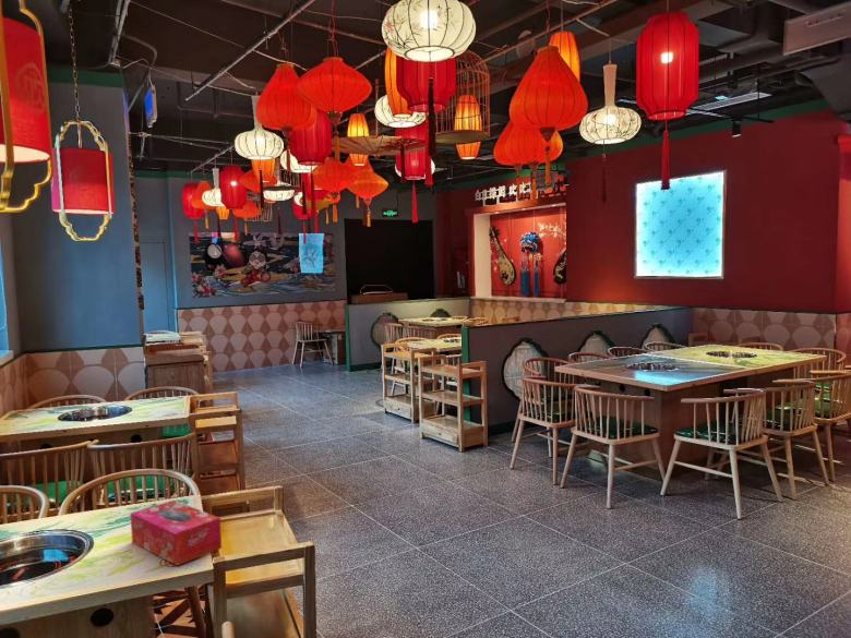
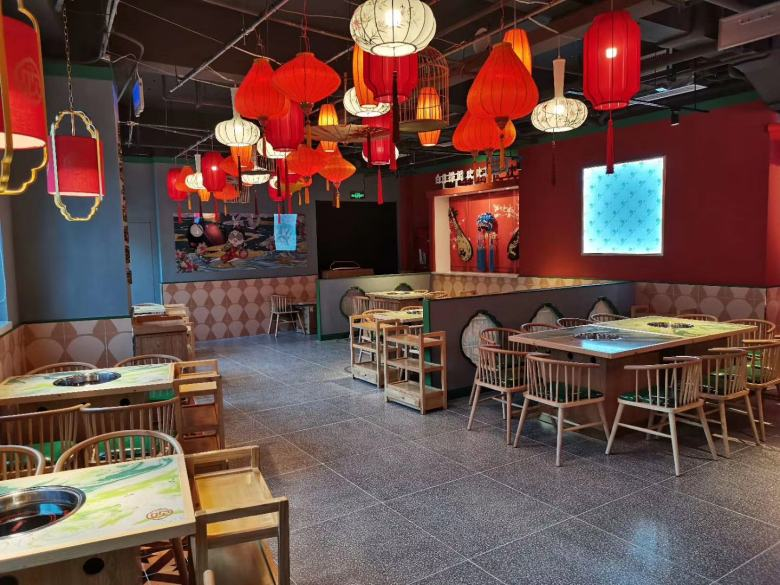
- tissue box [130,499,223,567]
